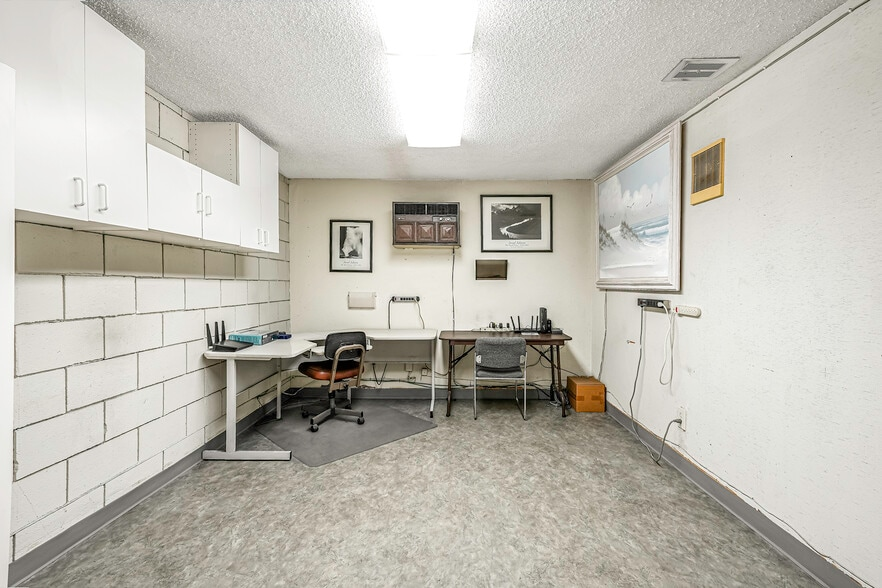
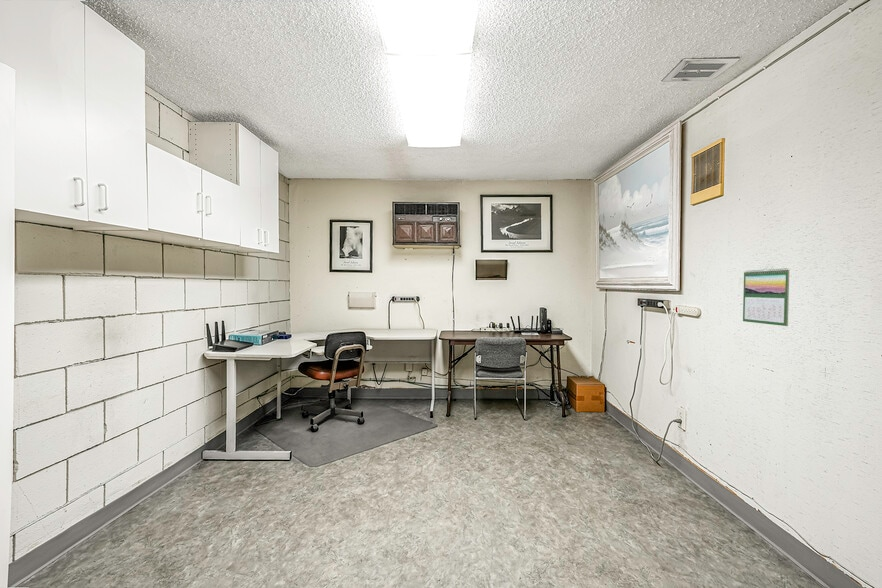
+ calendar [742,267,790,327]
